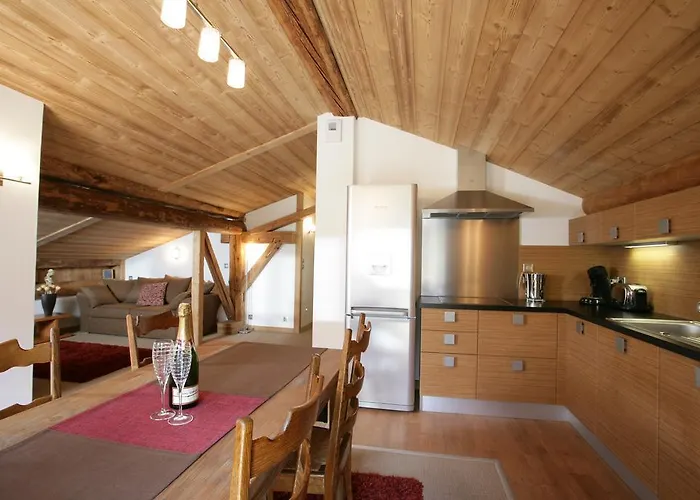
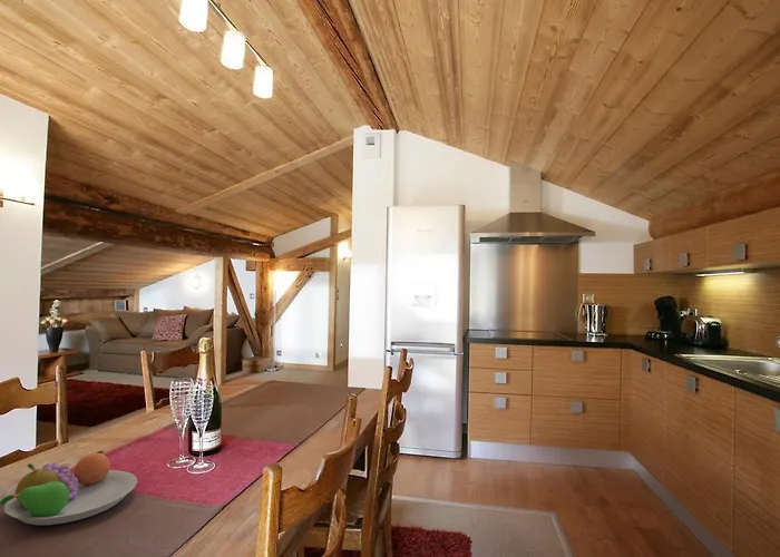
+ fruit bowl [0,450,138,526]
